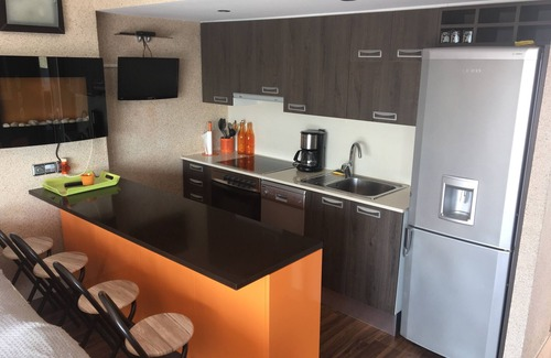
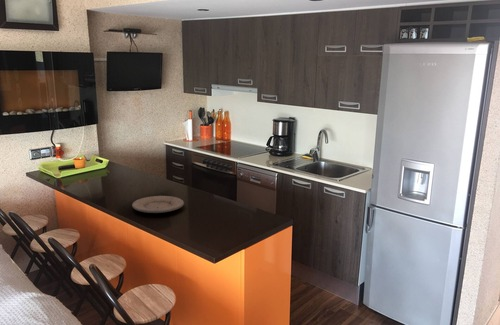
+ plate [131,195,185,214]
